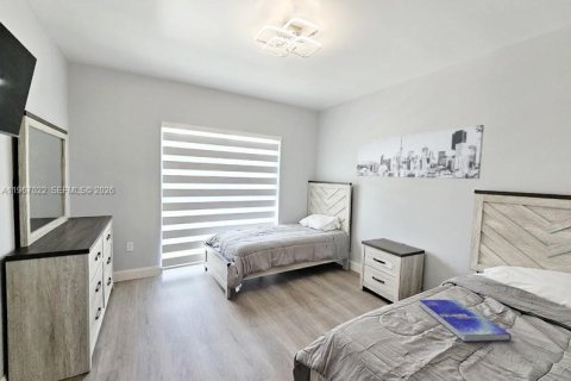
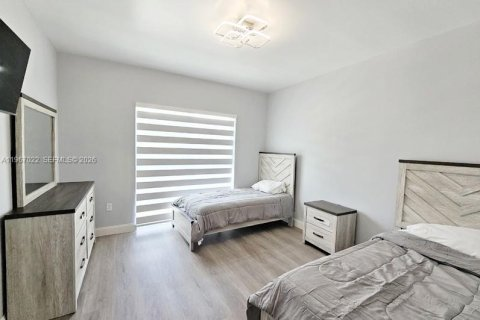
- wall art [356,124,485,180]
- book [418,299,513,343]
